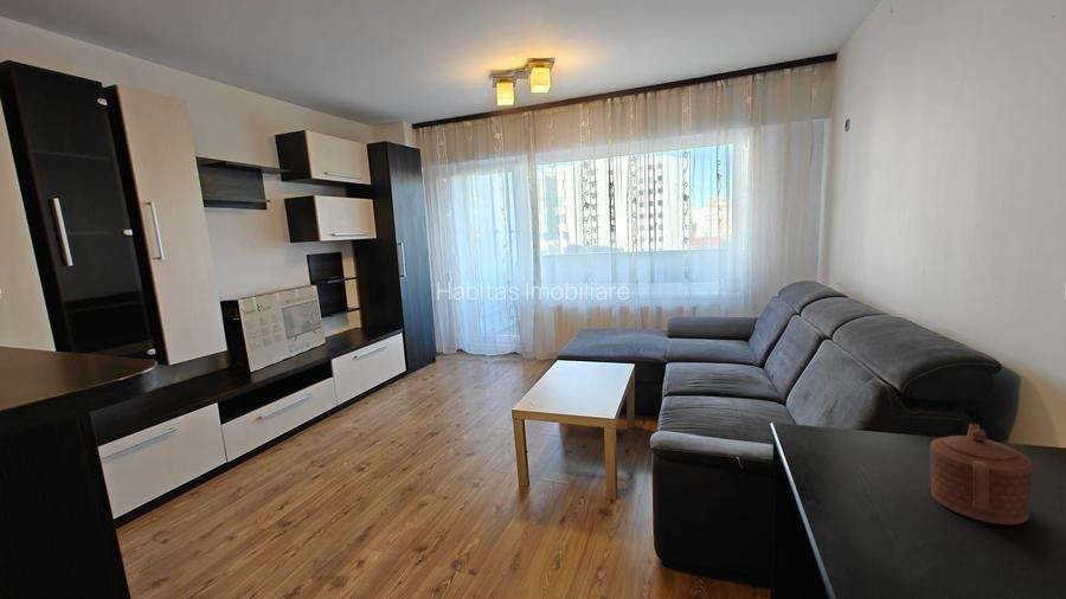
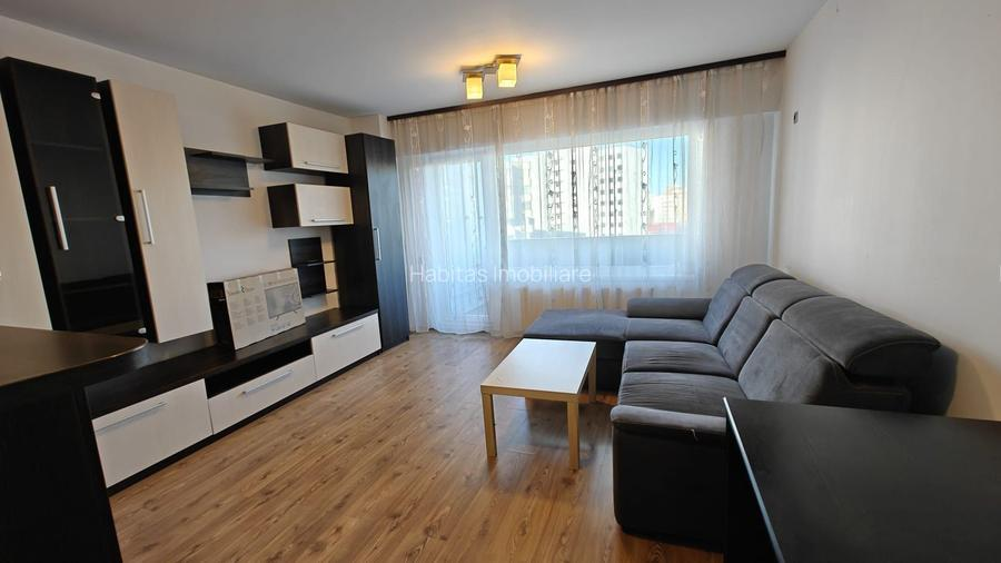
- teapot [930,423,1034,526]
